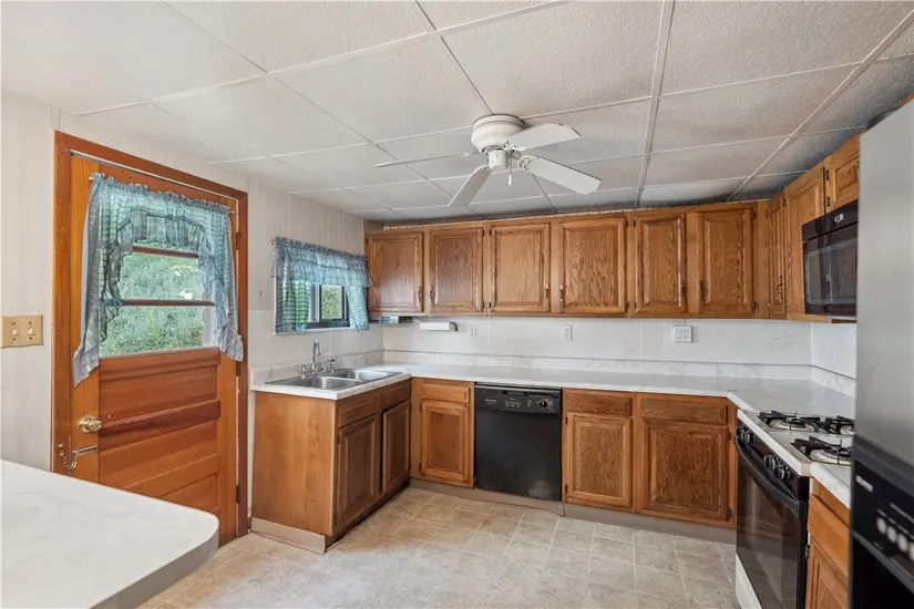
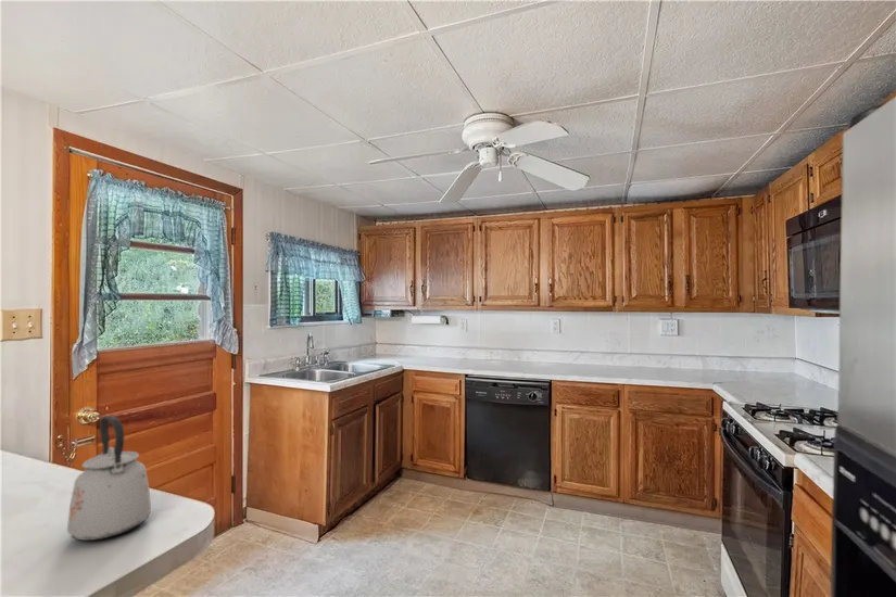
+ kettle [66,414,152,542]
